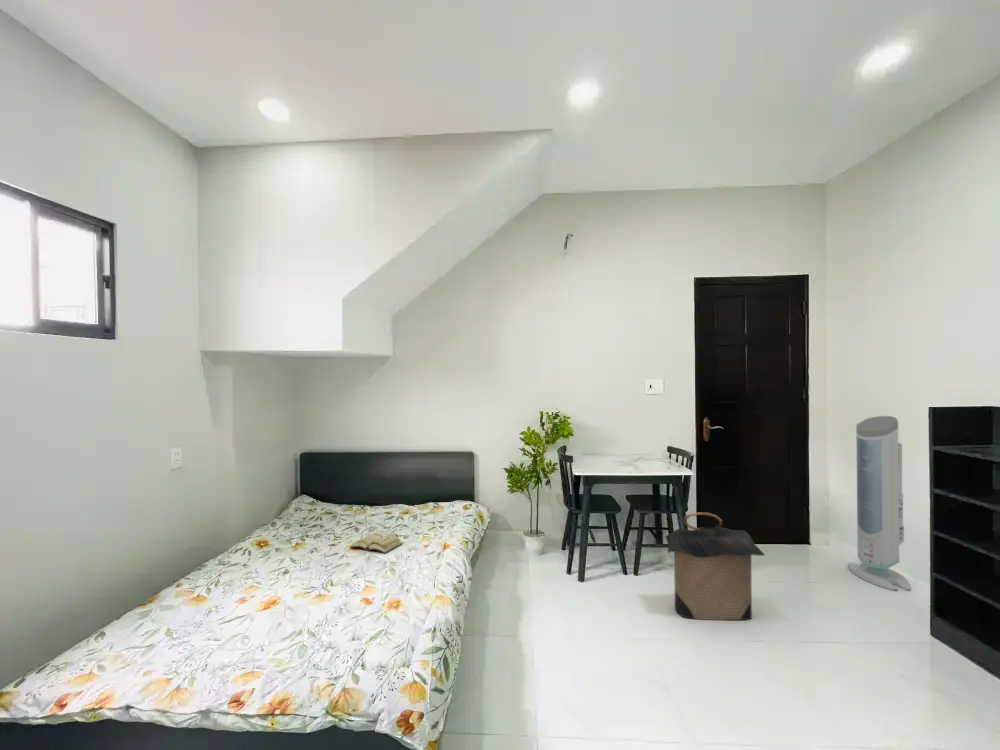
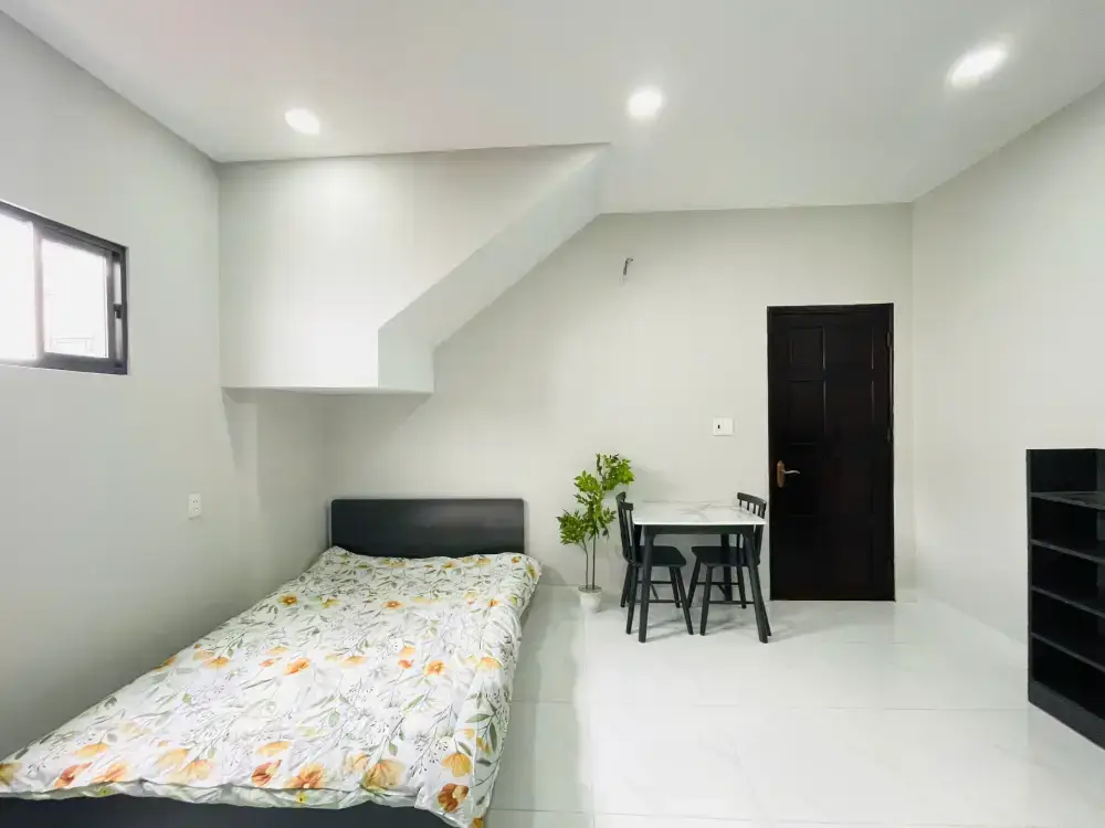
- air purifier [847,415,912,592]
- laundry hamper [664,511,766,621]
- diary [349,532,404,555]
